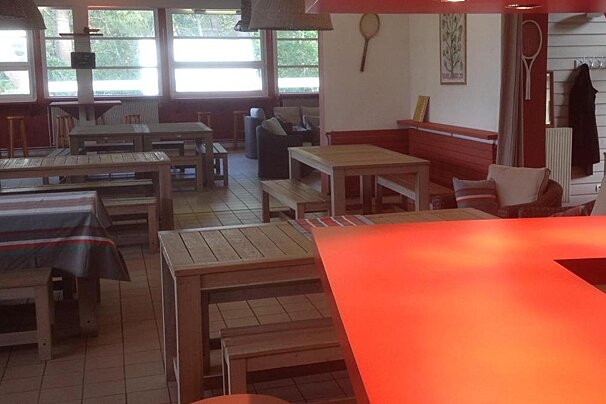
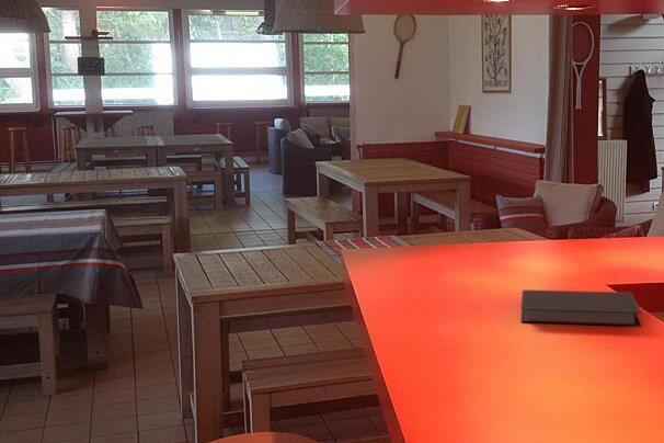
+ notebook [520,288,642,328]
